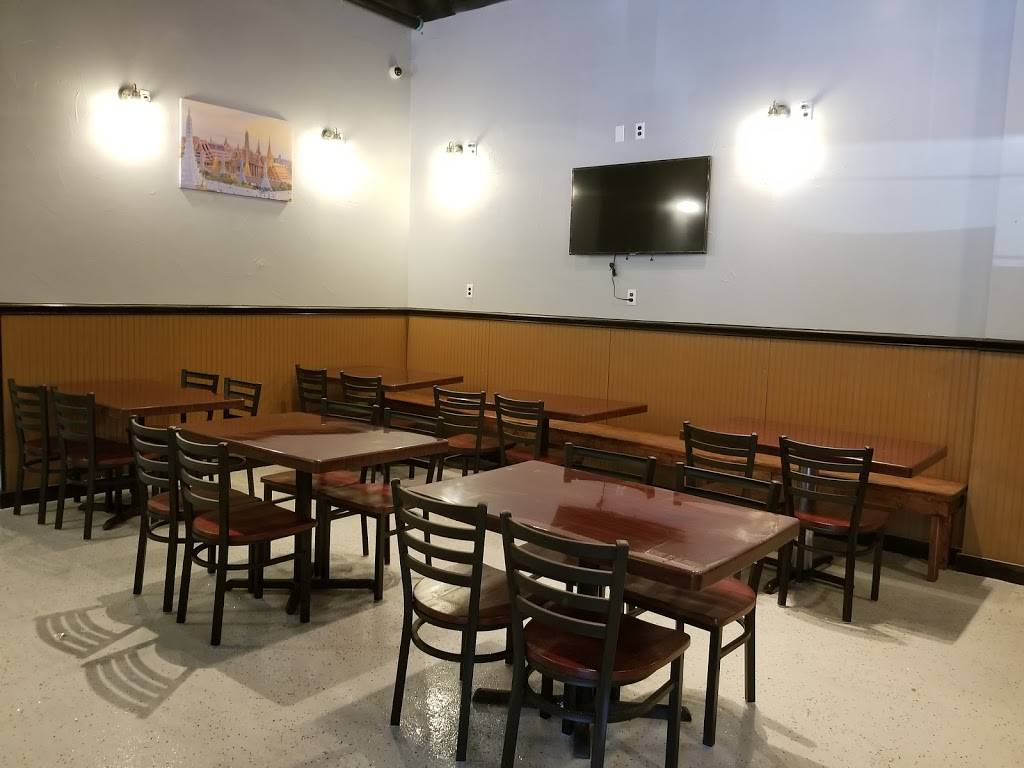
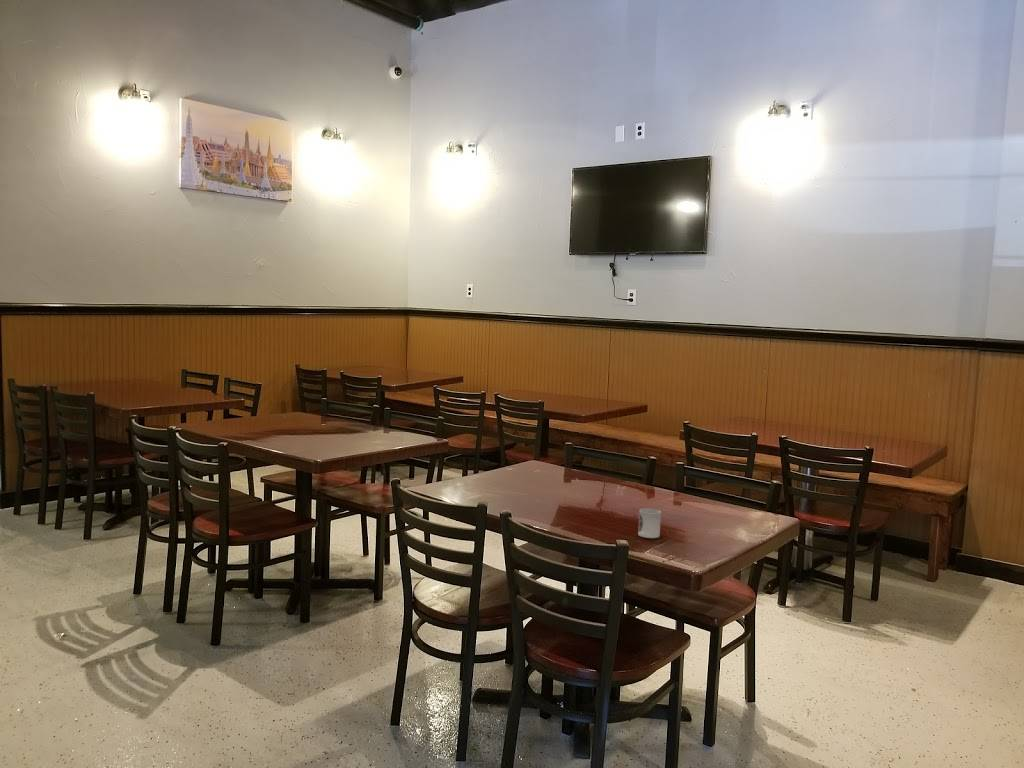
+ cup [637,507,662,539]
